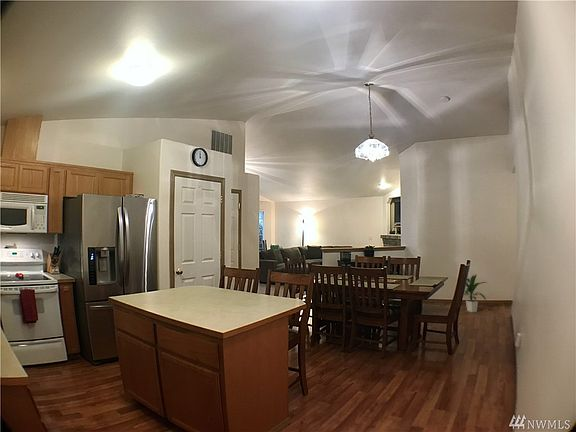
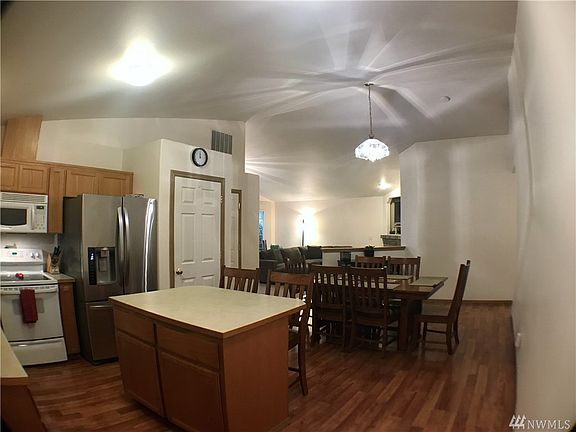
- indoor plant [463,273,489,313]
